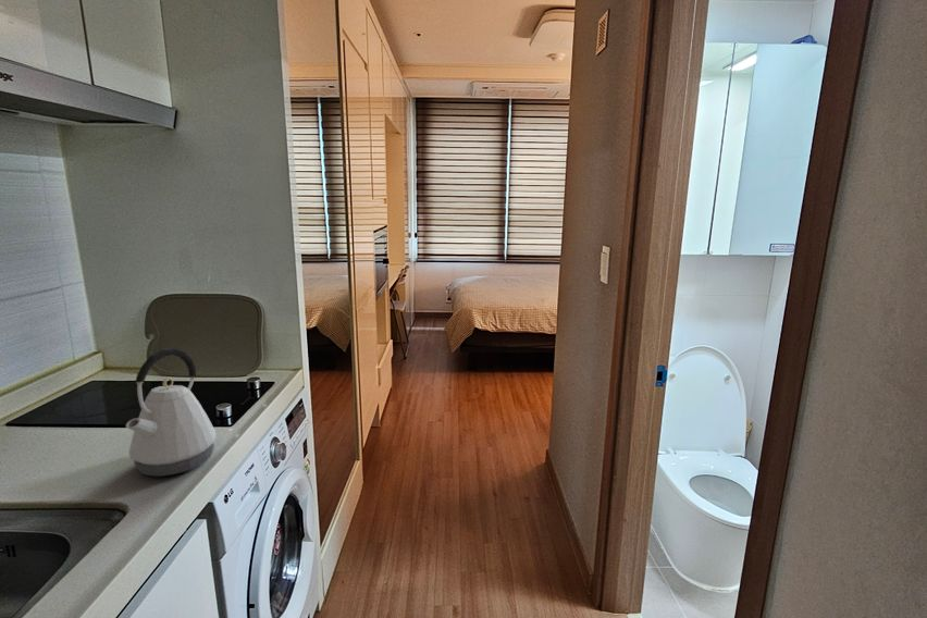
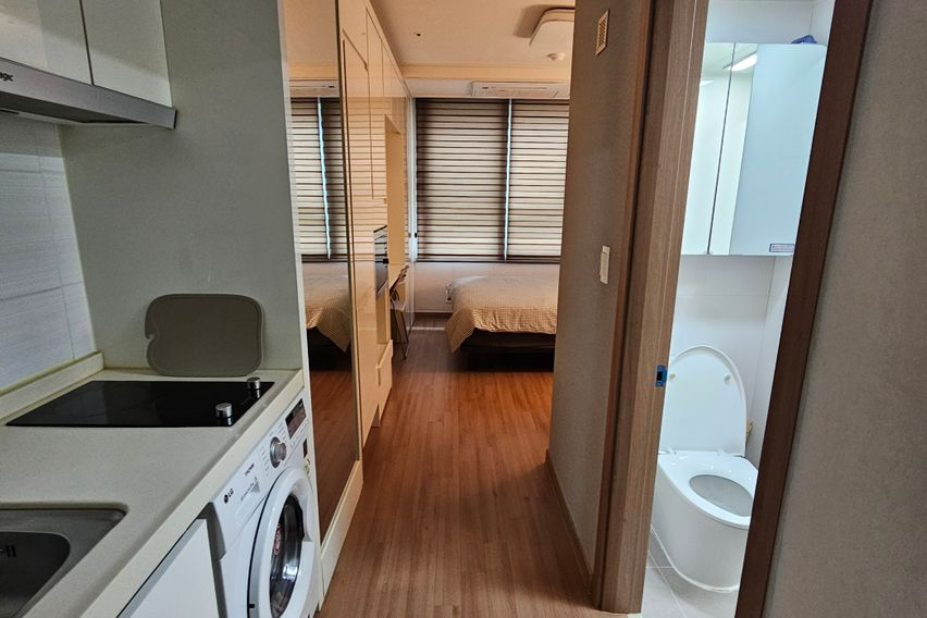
- kettle [125,347,218,478]
